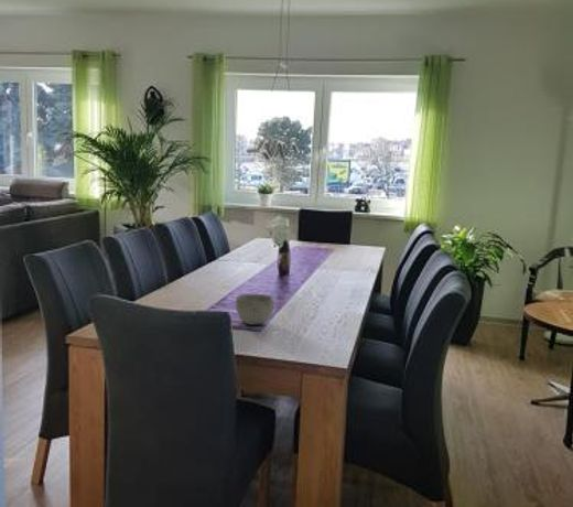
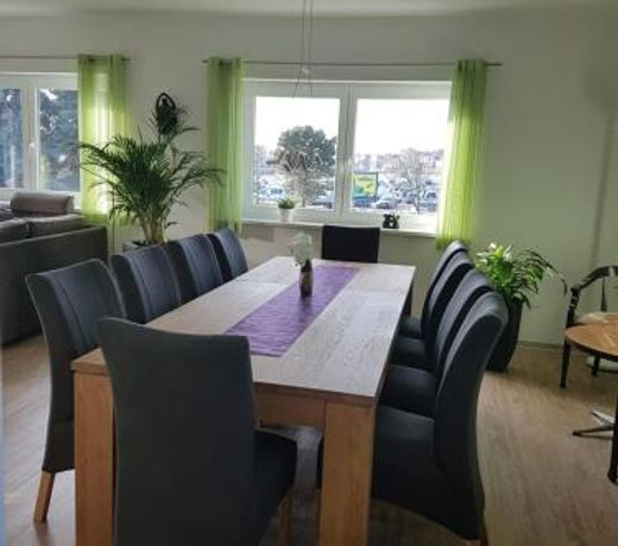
- bowl [235,293,275,326]
